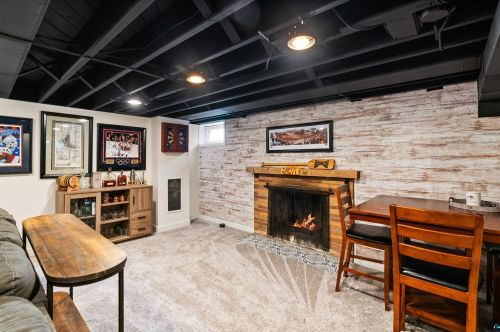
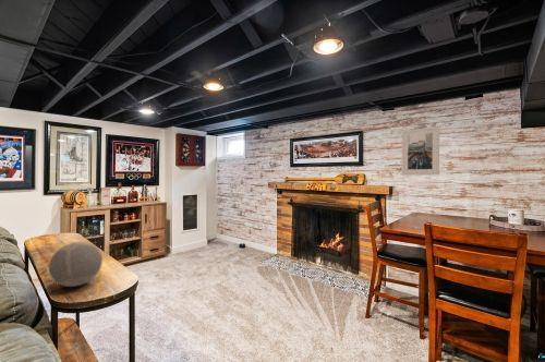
+ decorative orb [48,241,104,288]
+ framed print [401,125,440,177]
